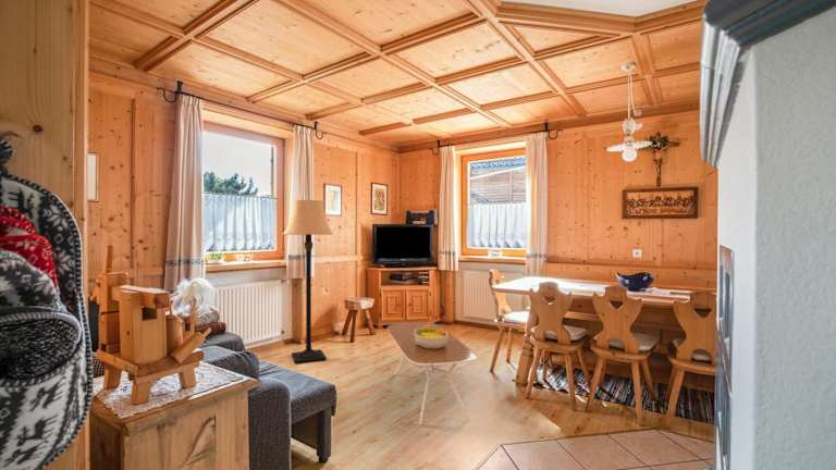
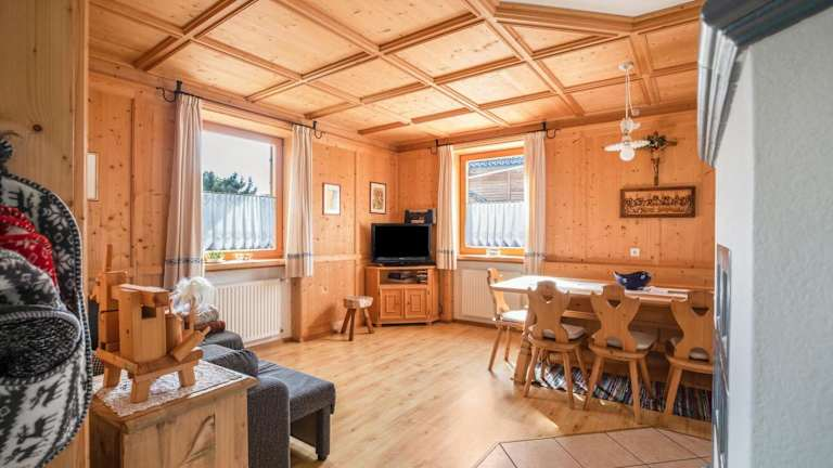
- lamp [282,199,334,364]
- coffee table [386,322,478,425]
- fruit bowl [415,324,448,349]
